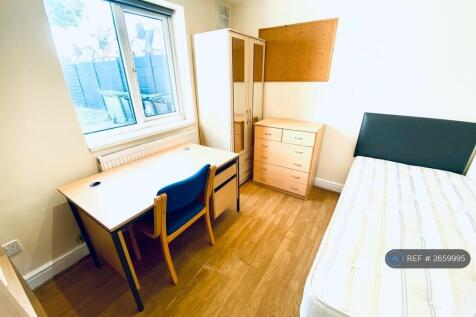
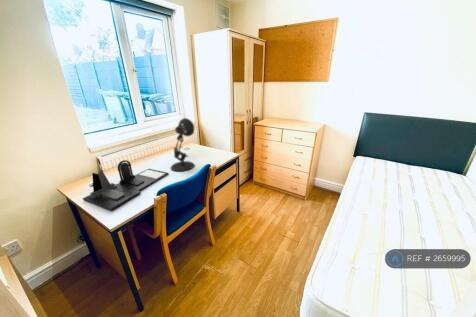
+ desk lamp [170,117,196,172]
+ desk organizer [82,159,169,212]
